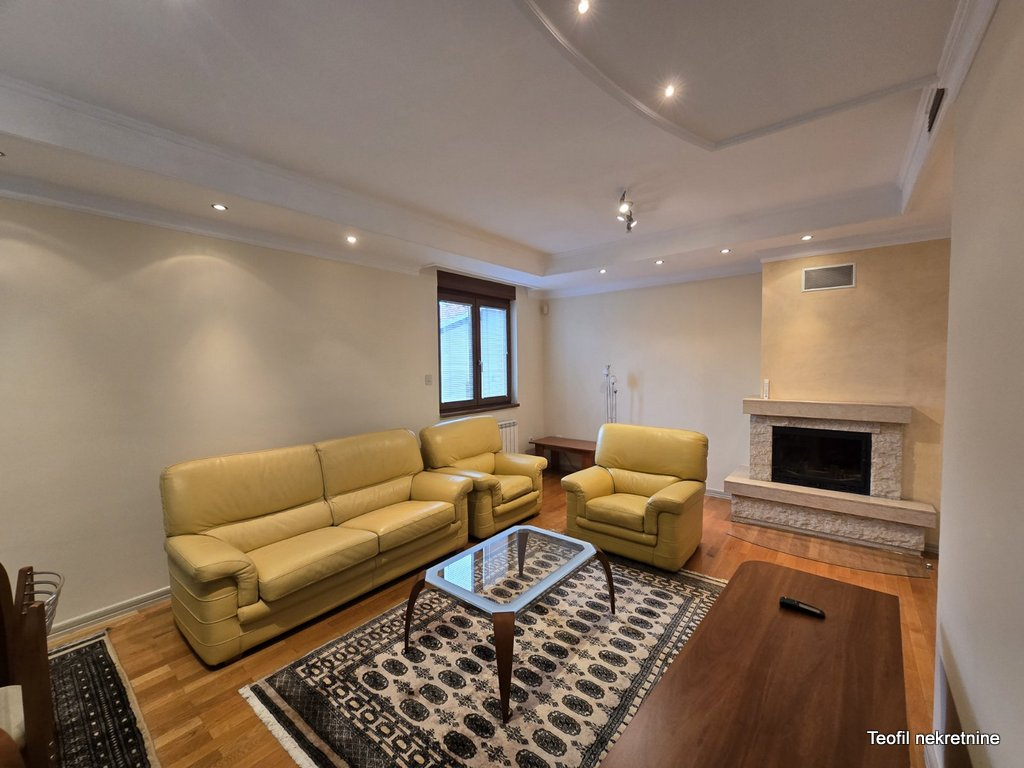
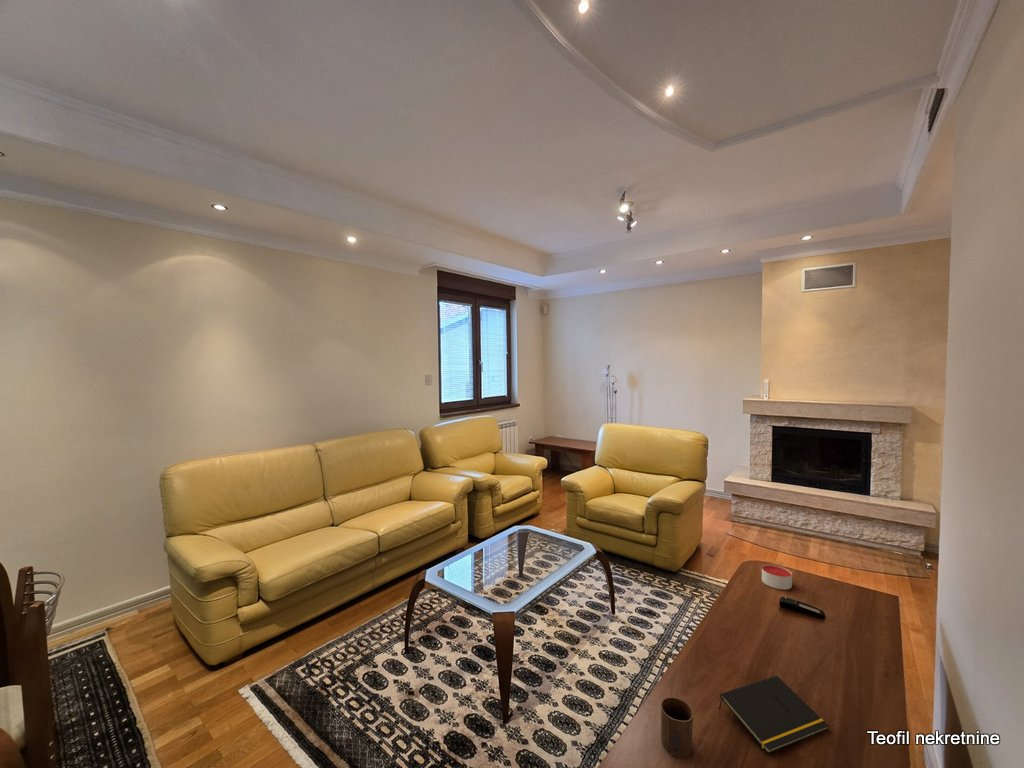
+ candle [761,564,793,591]
+ notepad [718,675,830,755]
+ cup [660,696,694,759]
